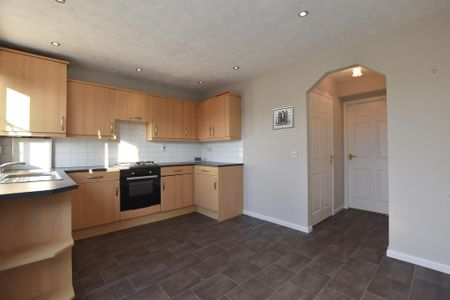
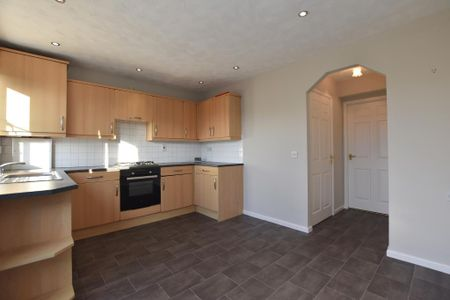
- wall art [271,105,295,131]
